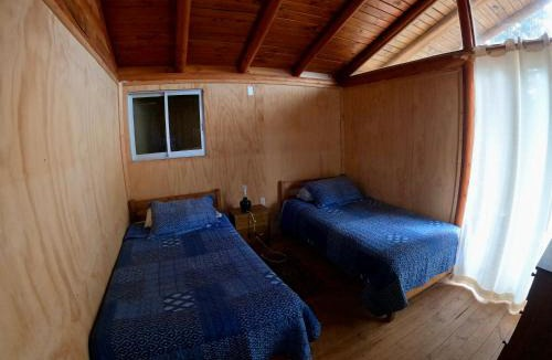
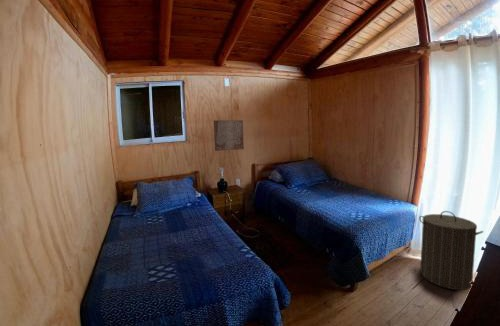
+ wall art [213,119,245,152]
+ laundry hamper [418,210,484,291]
